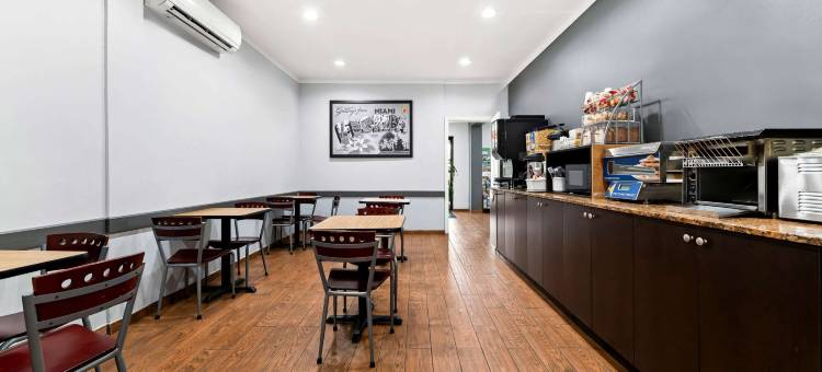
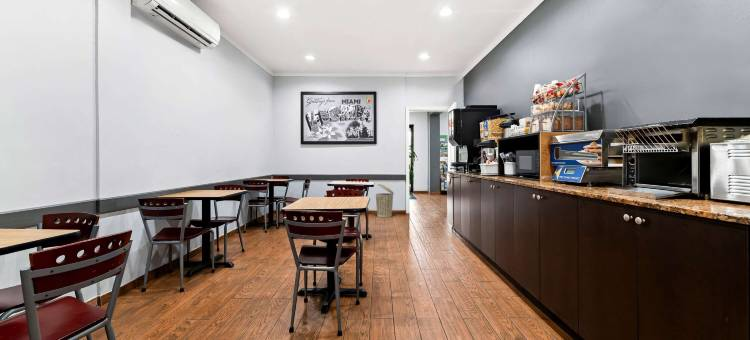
+ trash can [375,183,395,218]
